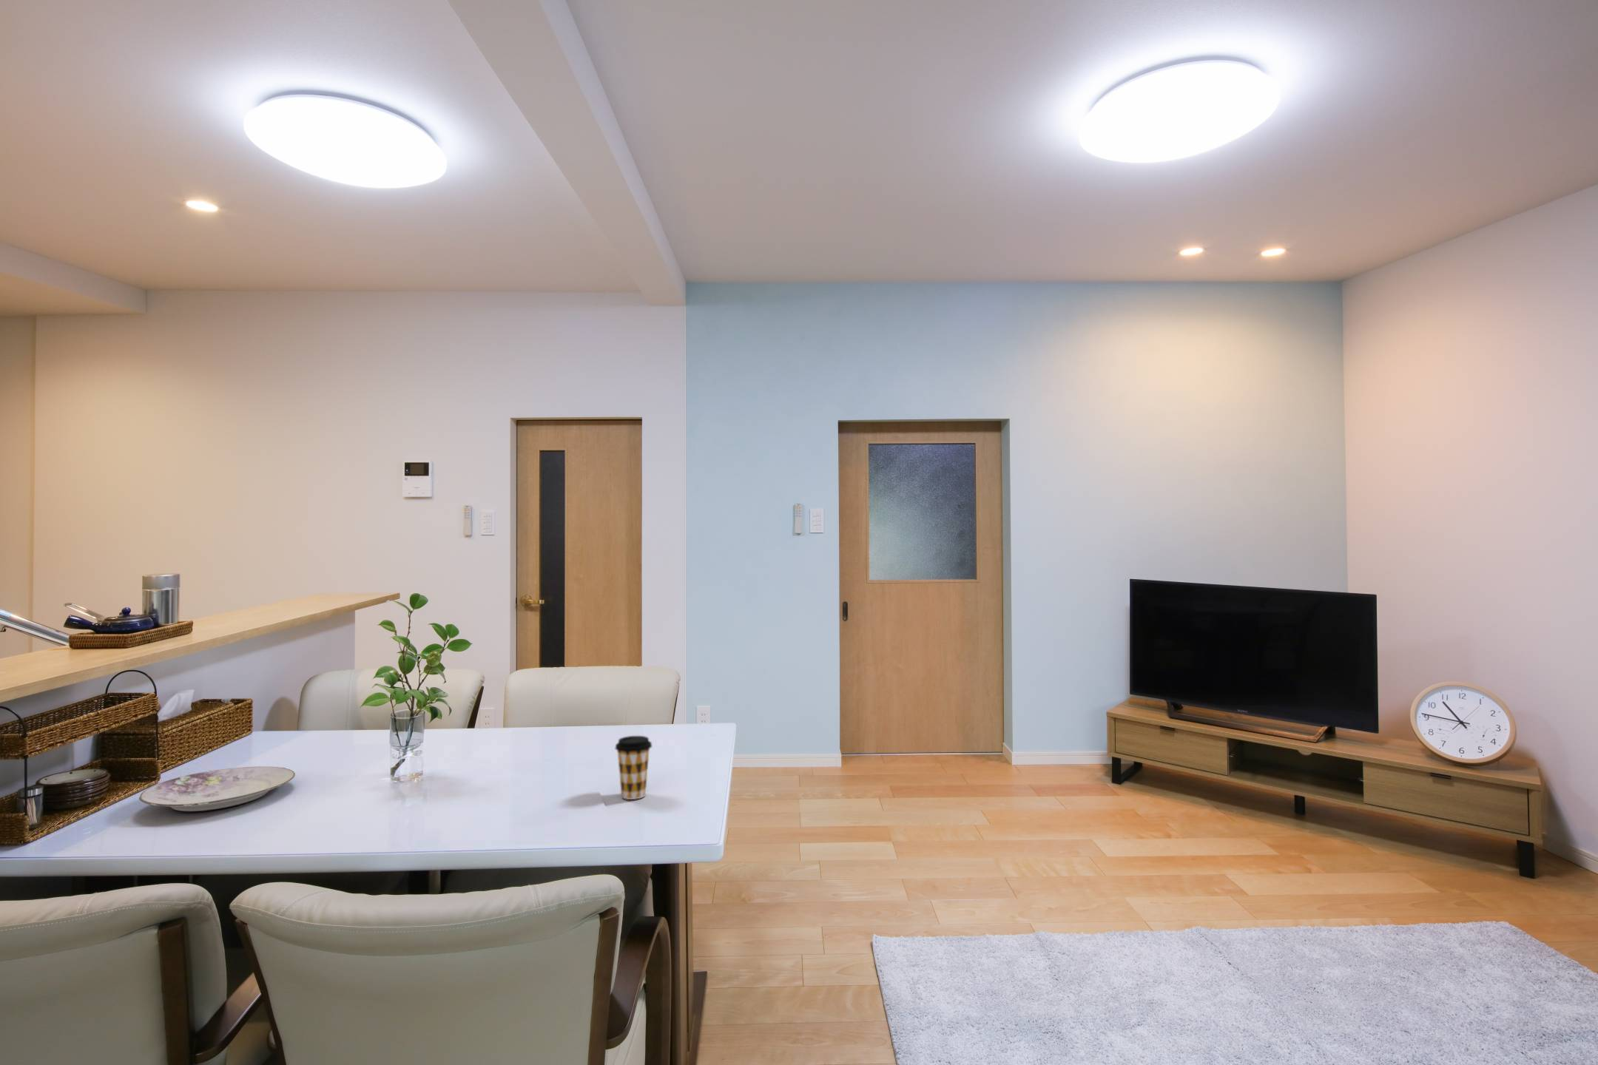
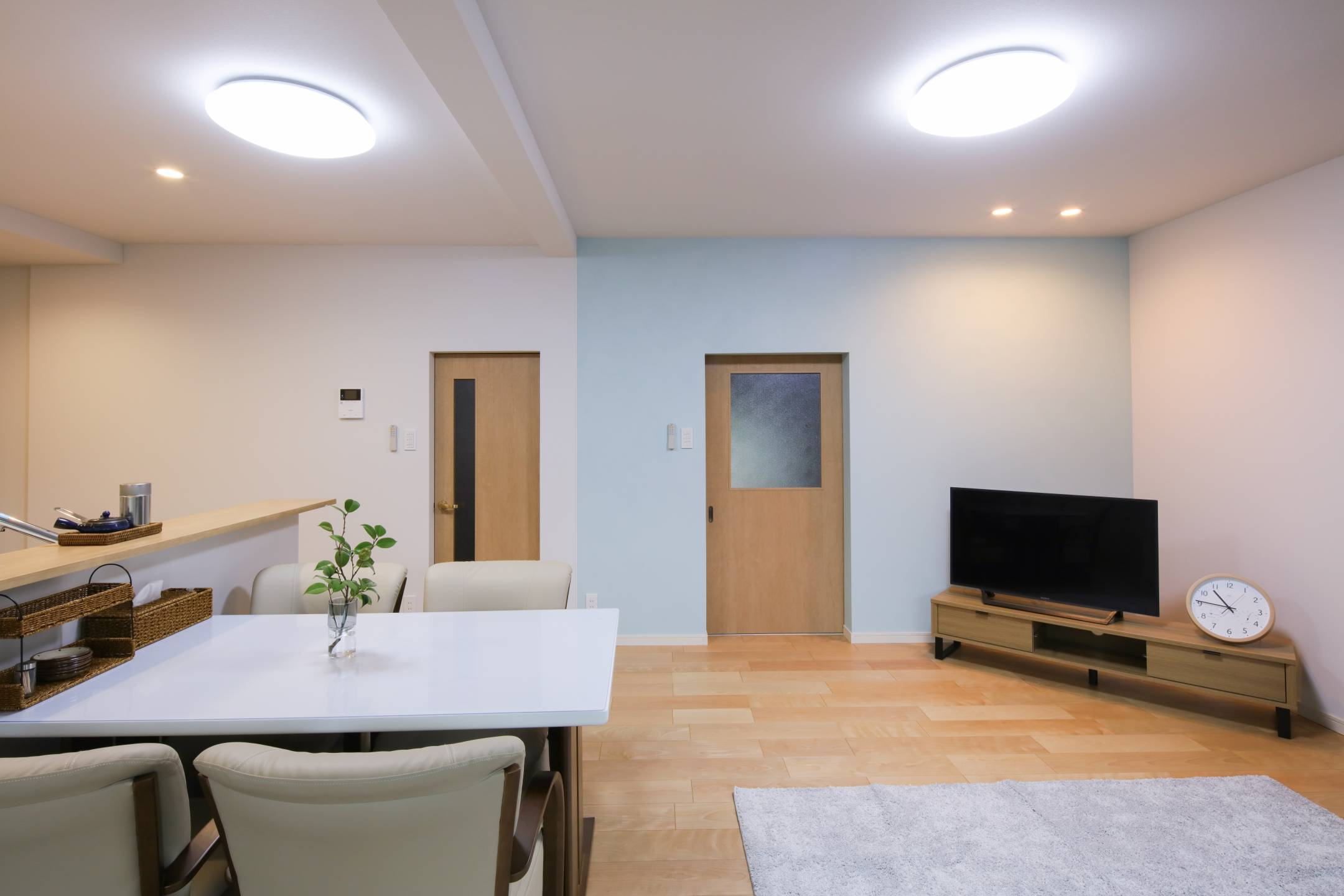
- plate [138,765,296,812]
- coffee cup [614,735,653,800]
